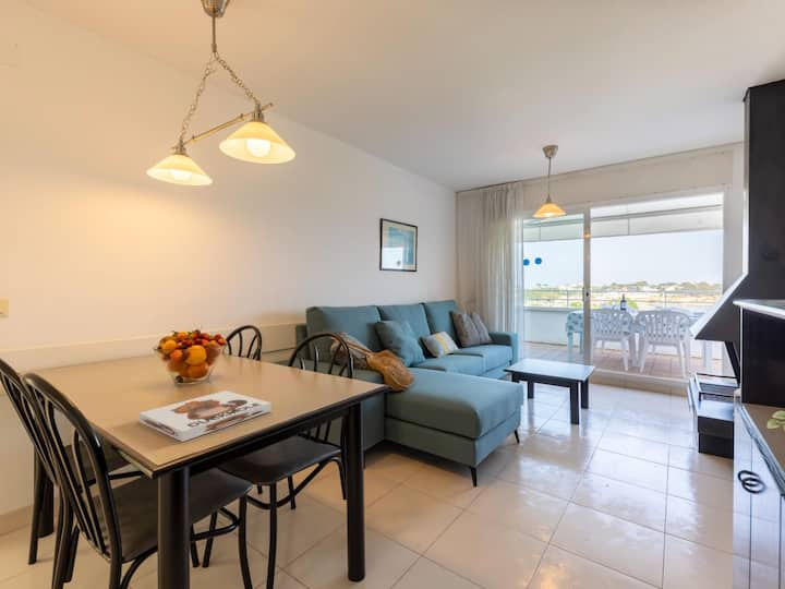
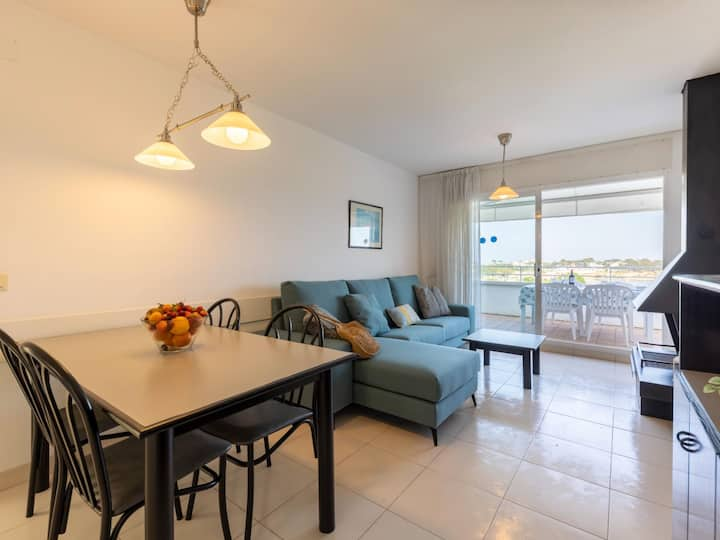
- board game [137,389,273,443]
